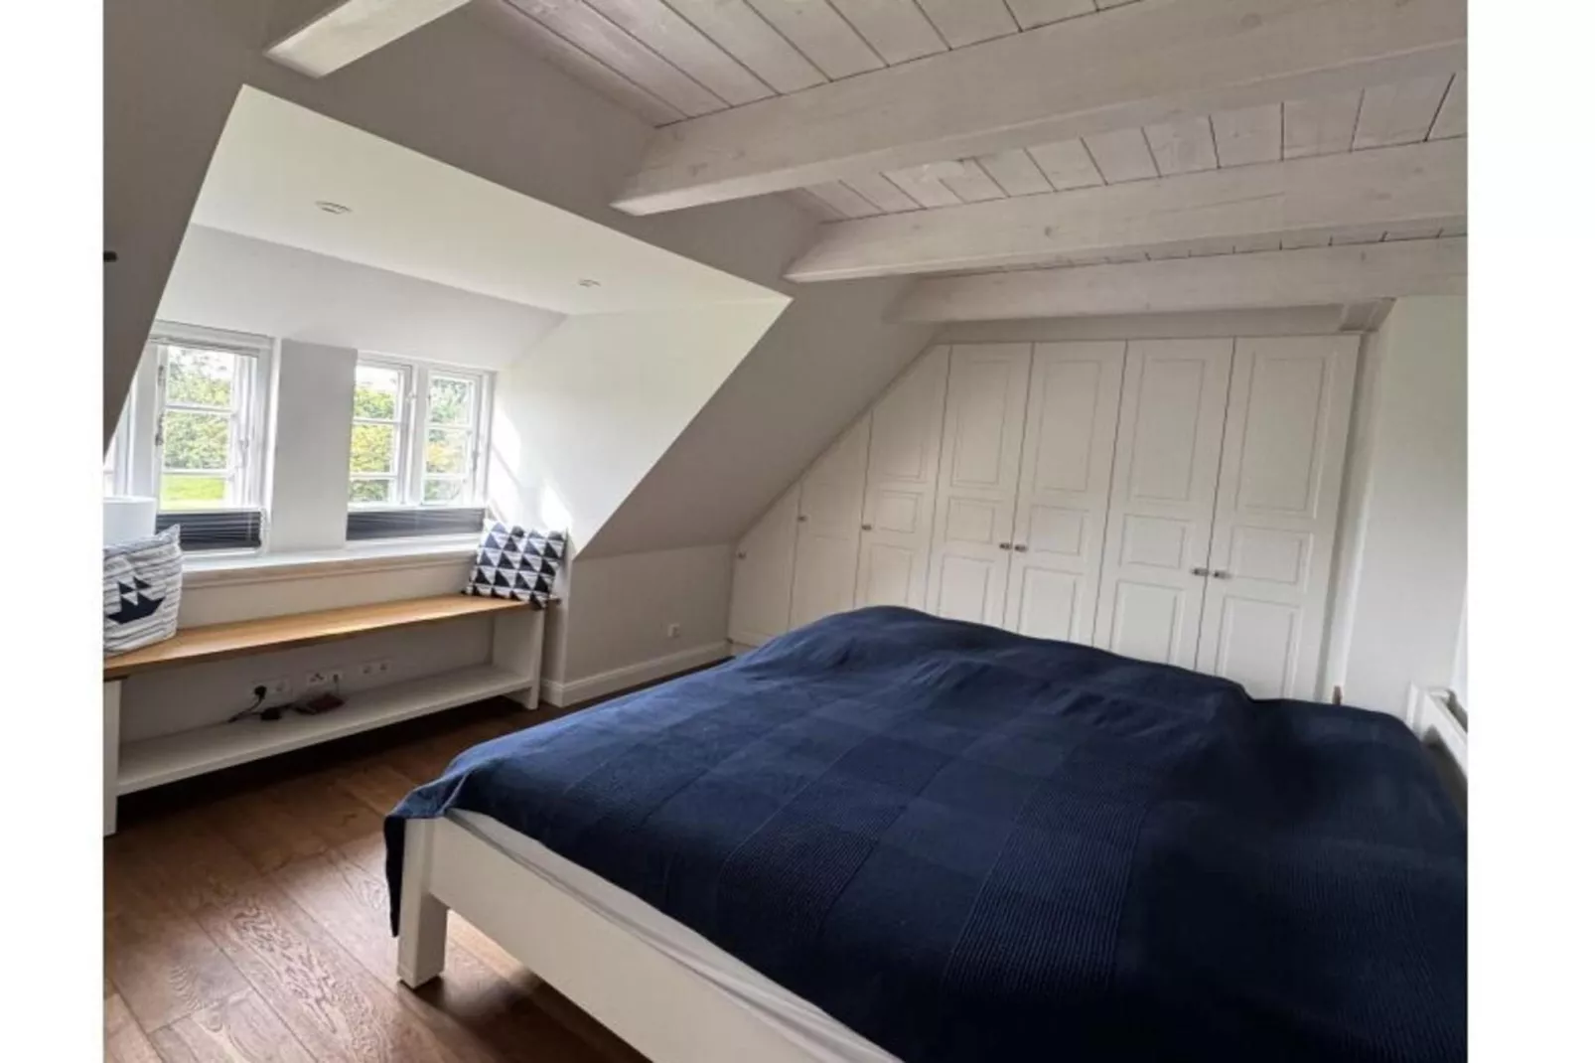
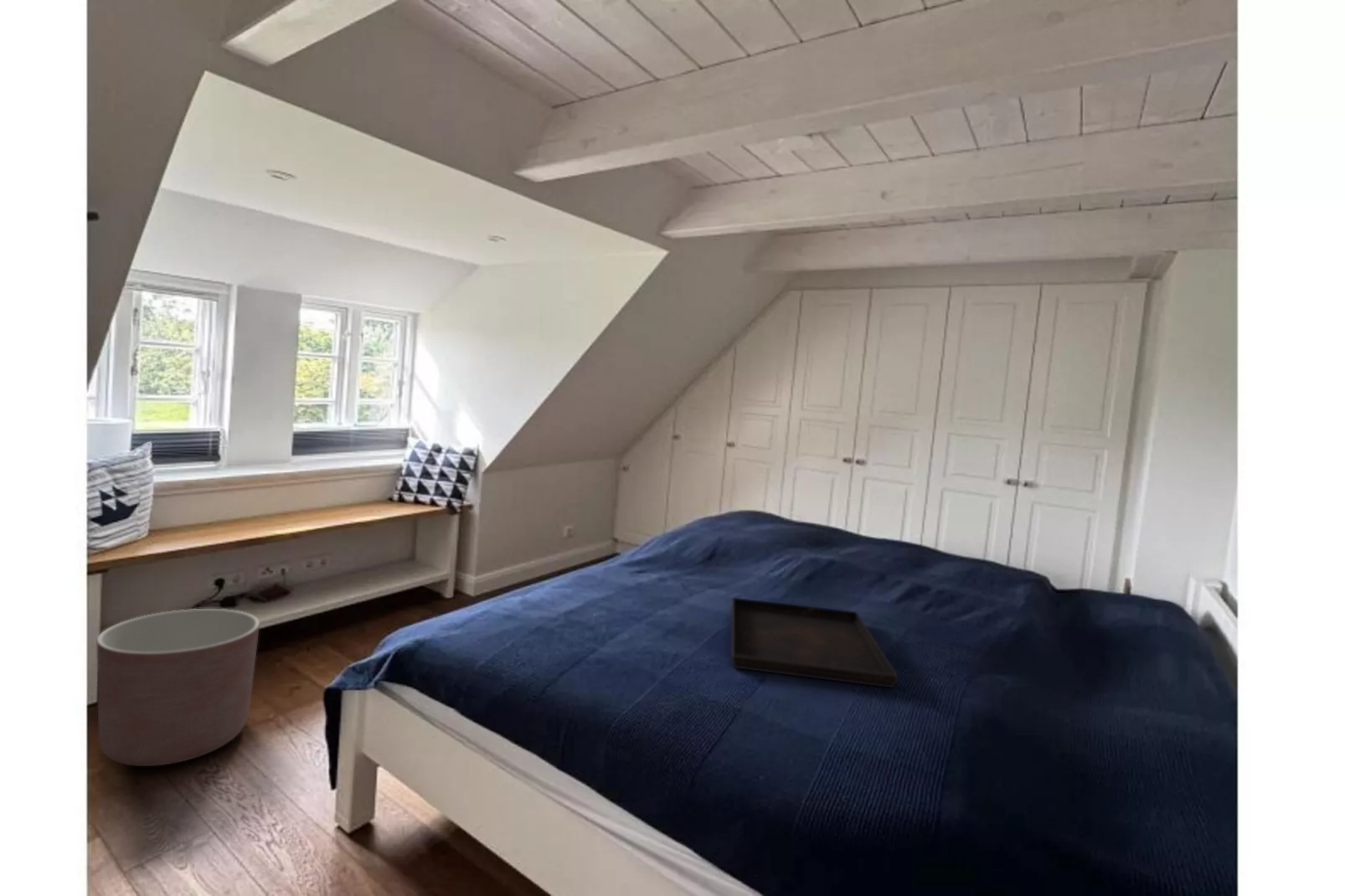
+ serving tray [730,597,899,688]
+ planter [96,608,260,767]
